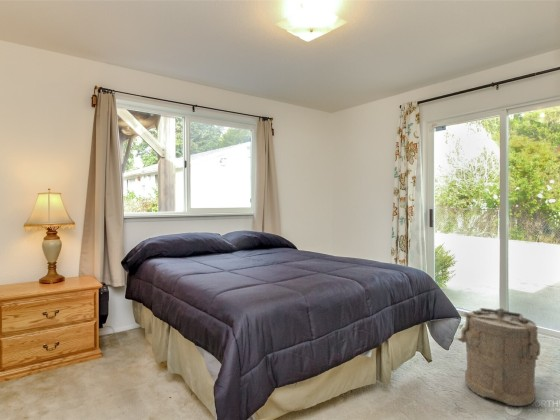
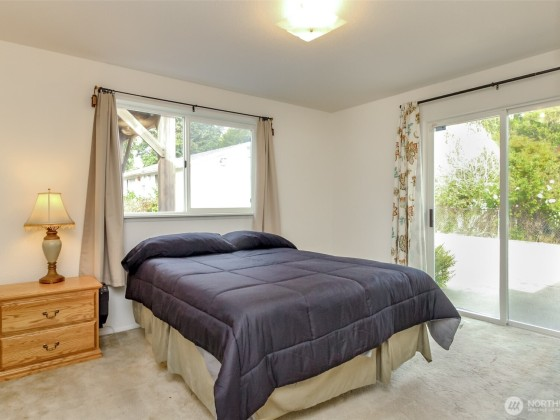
- laundry hamper [453,307,541,407]
